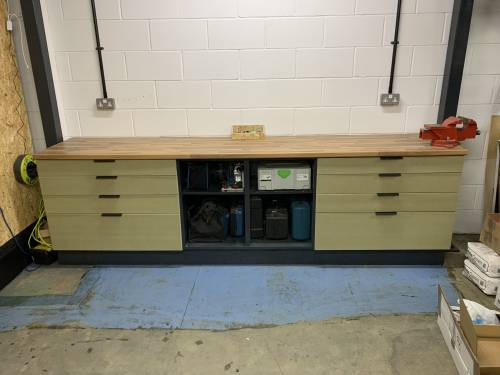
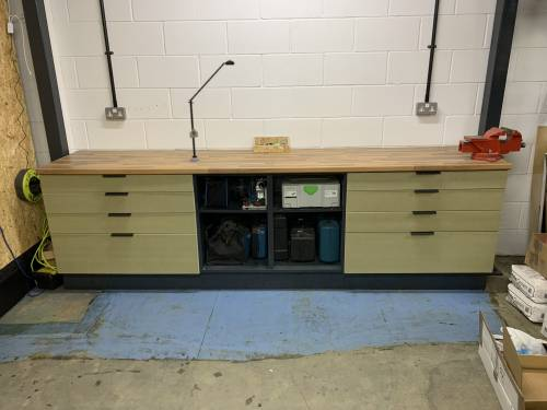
+ desk lamp [187,59,235,162]
